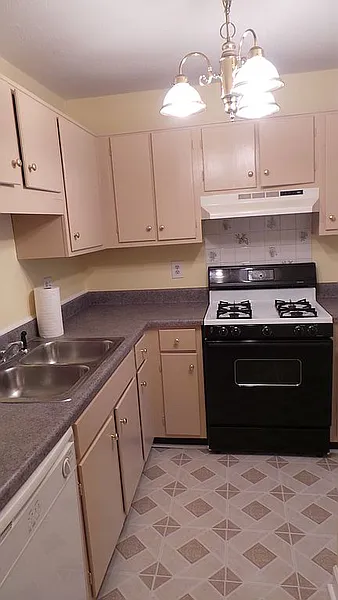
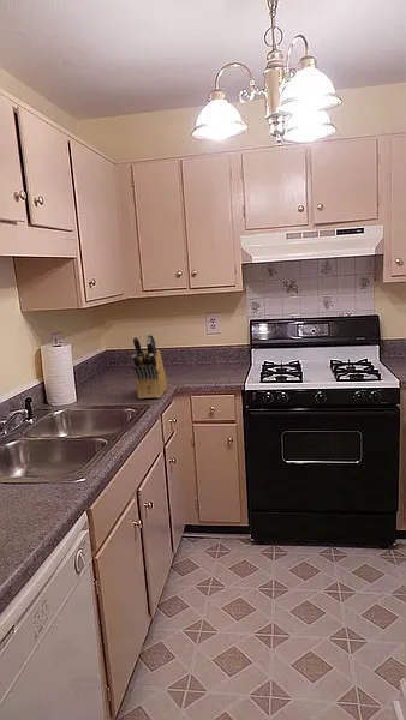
+ knife block [131,332,168,400]
